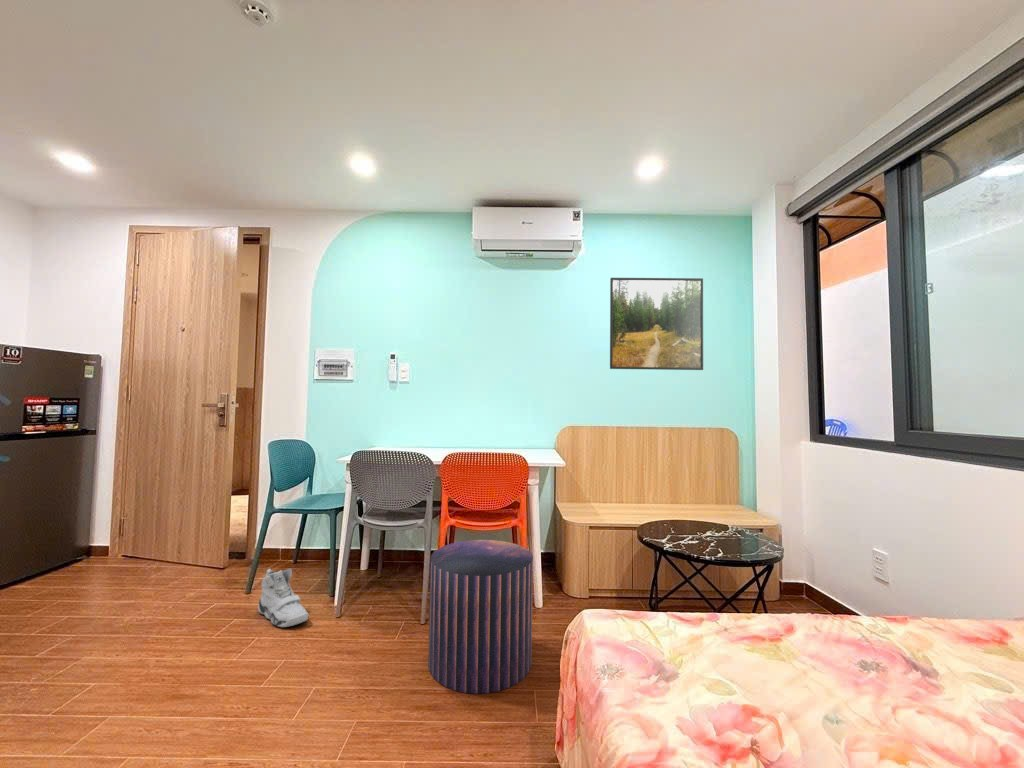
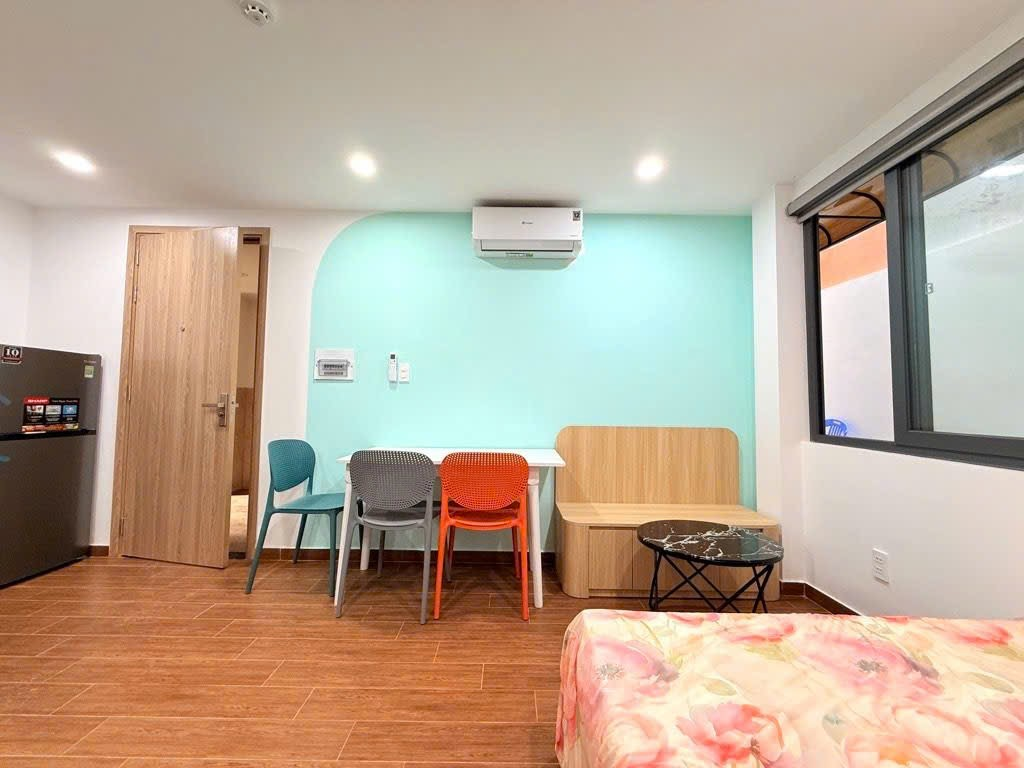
- stool [427,539,534,695]
- sneaker [257,568,309,628]
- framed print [609,277,704,371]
